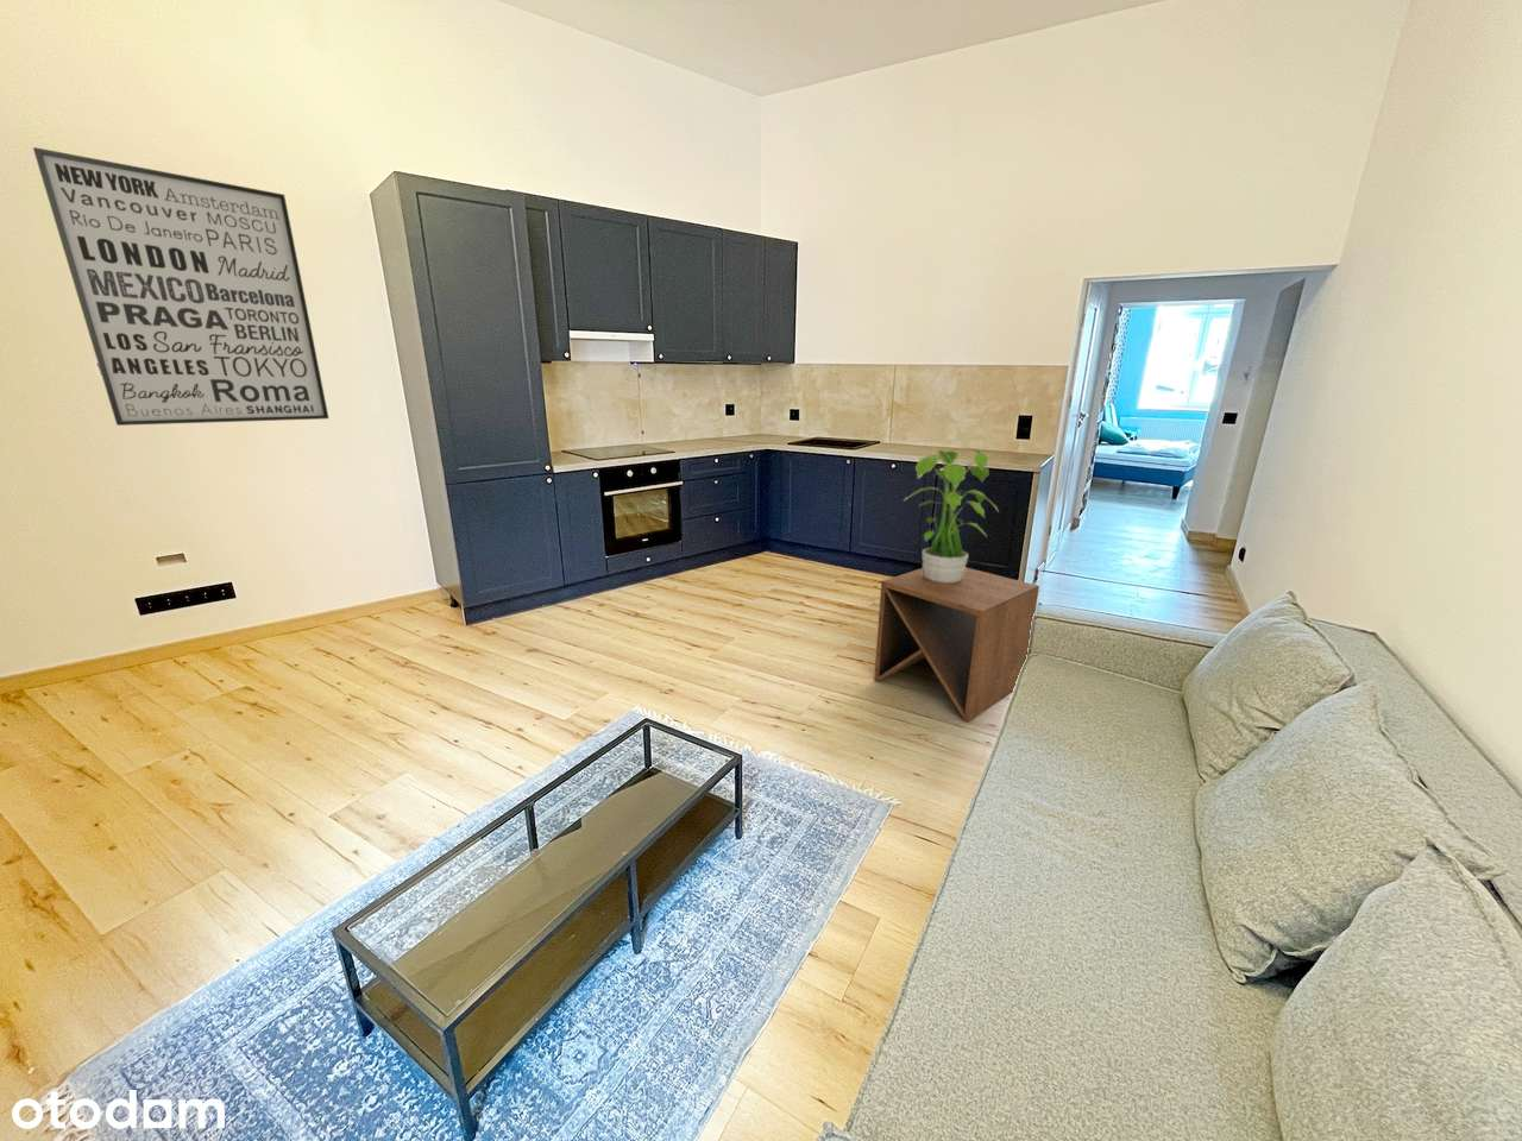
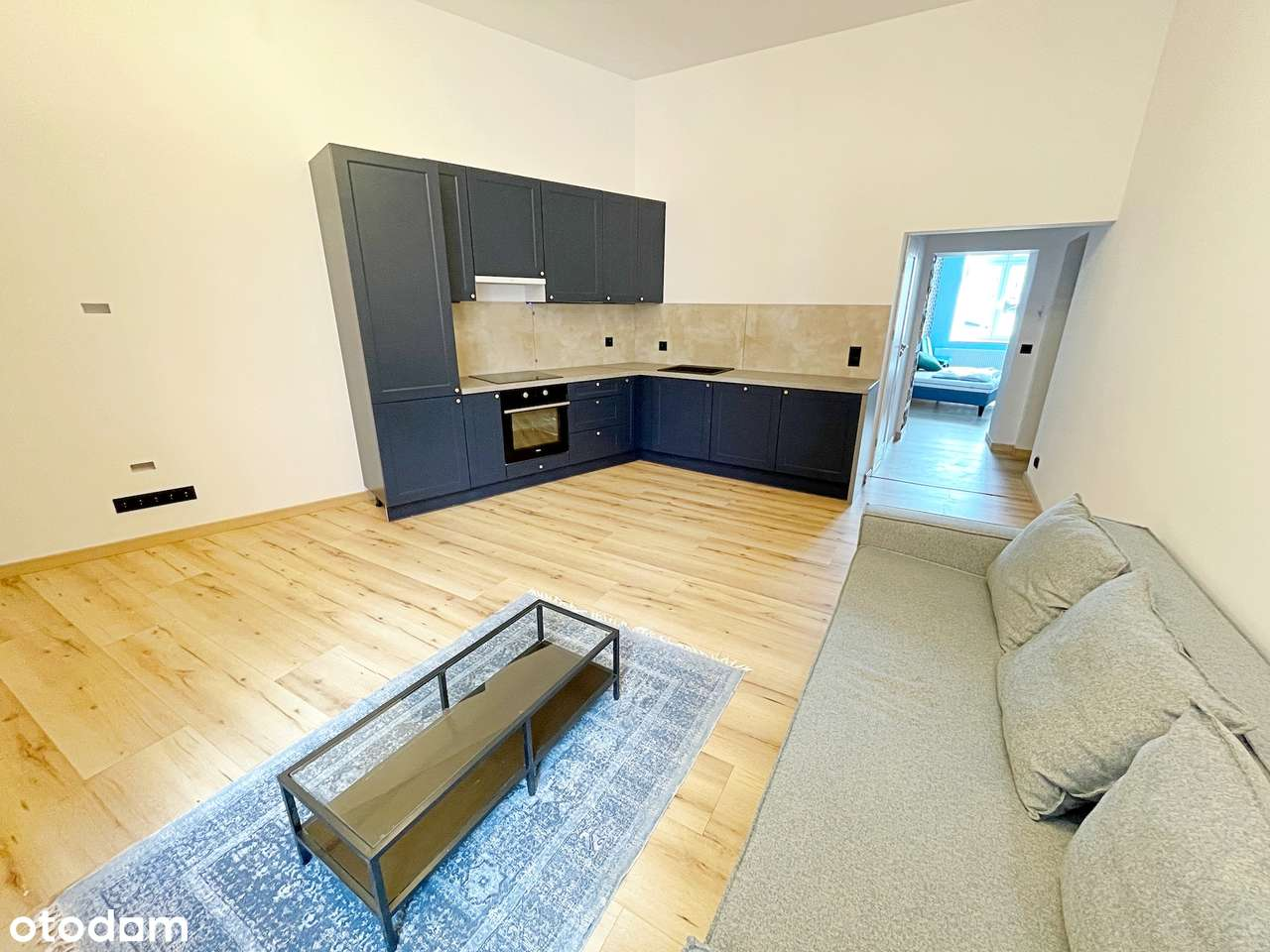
- side table [872,566,1040,723]
- potted plant [901,445,999,584]
- wall art [32,146,330,427]
